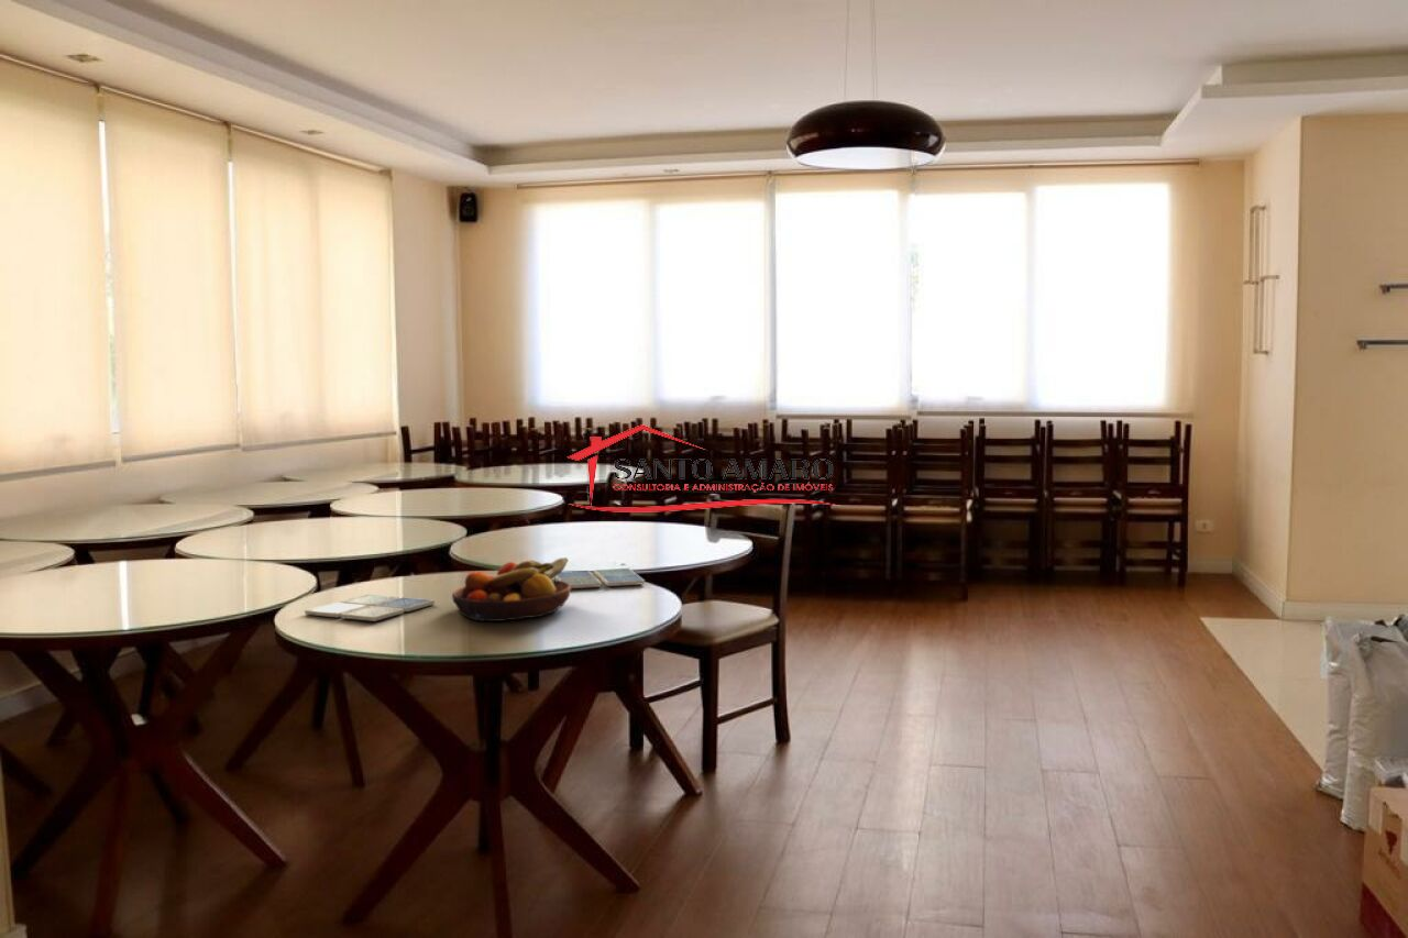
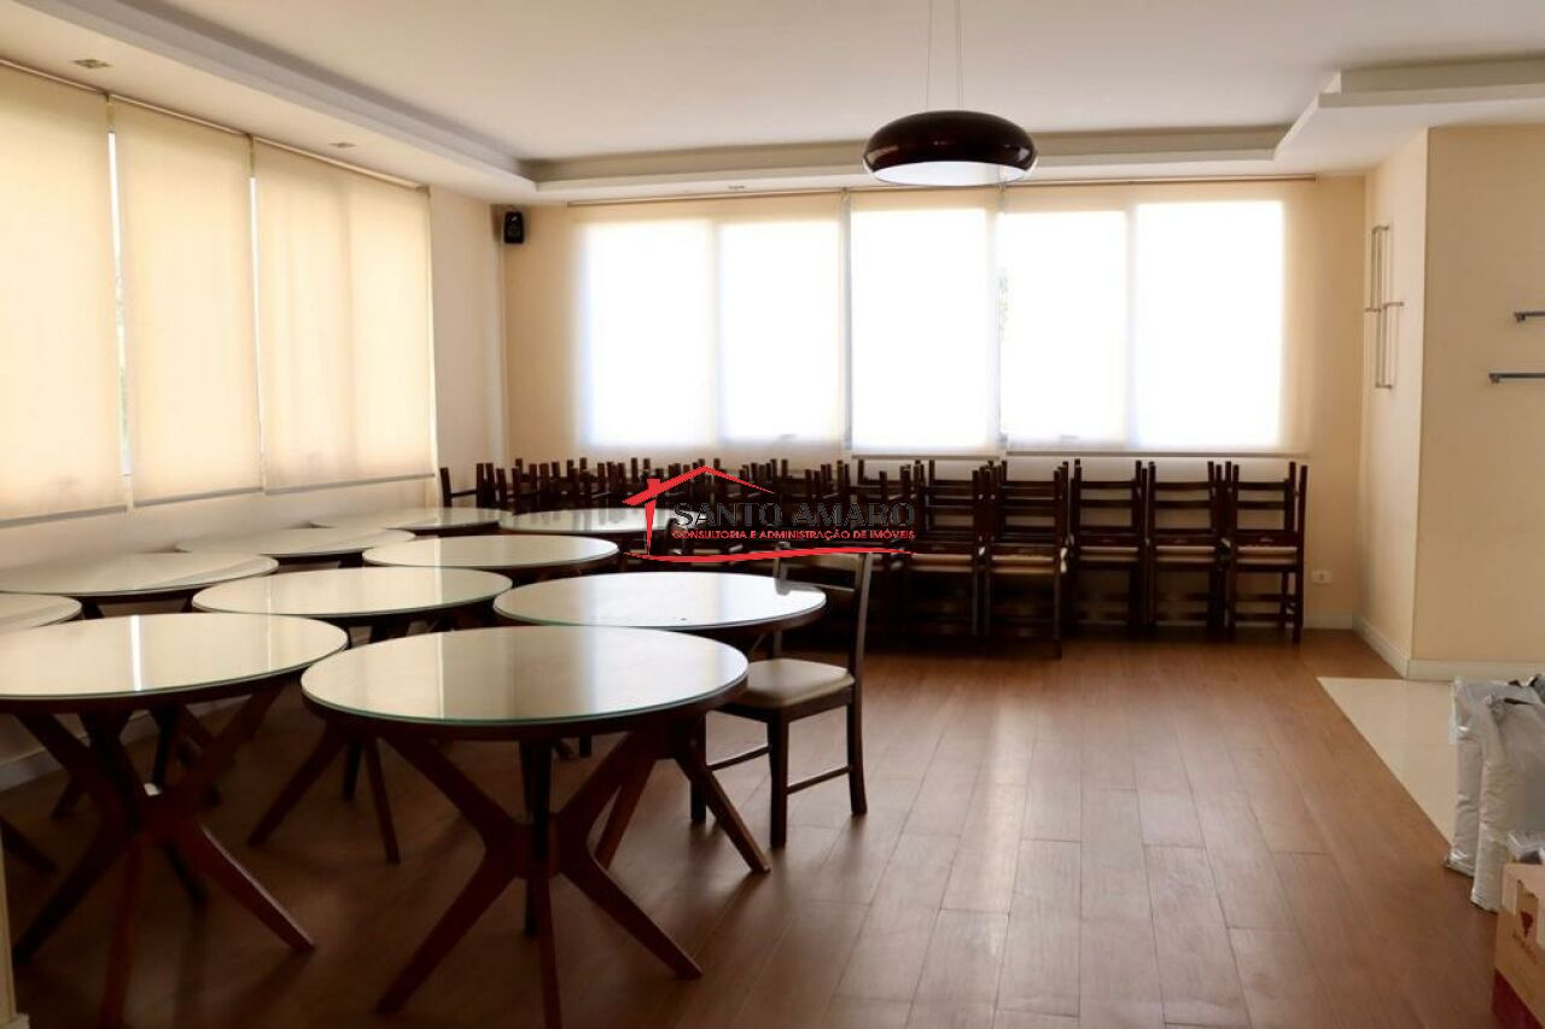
- fruit bowl [451,556,572,622]
- drink coaster [304,593,436,622]
- drink coaster [553,567,646,589]
